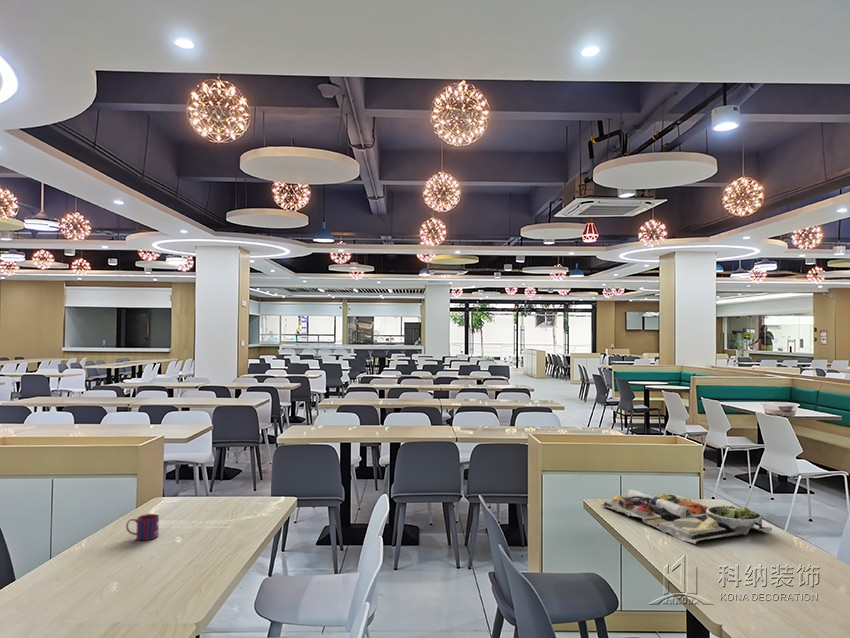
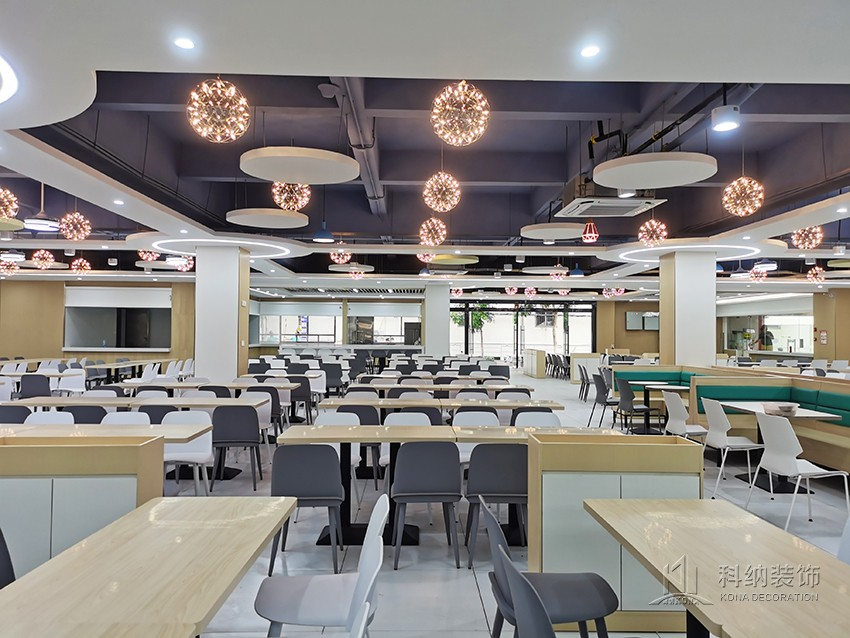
- food tray [600,489,773,545]
- mug [125,513,160,541]
